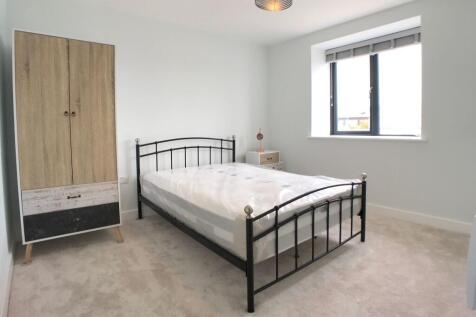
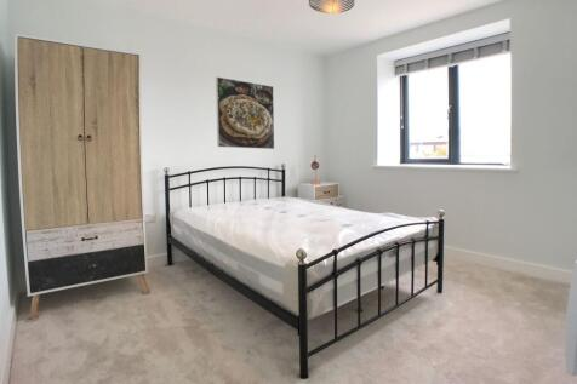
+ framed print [215,75,275,150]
